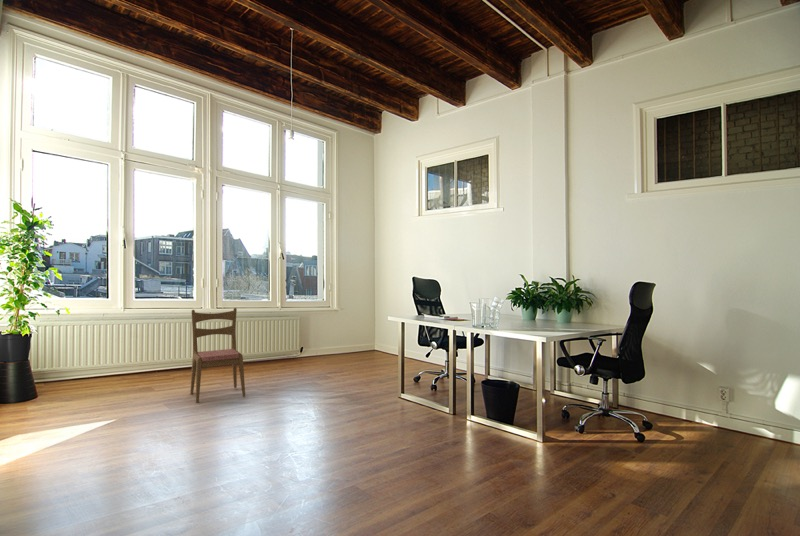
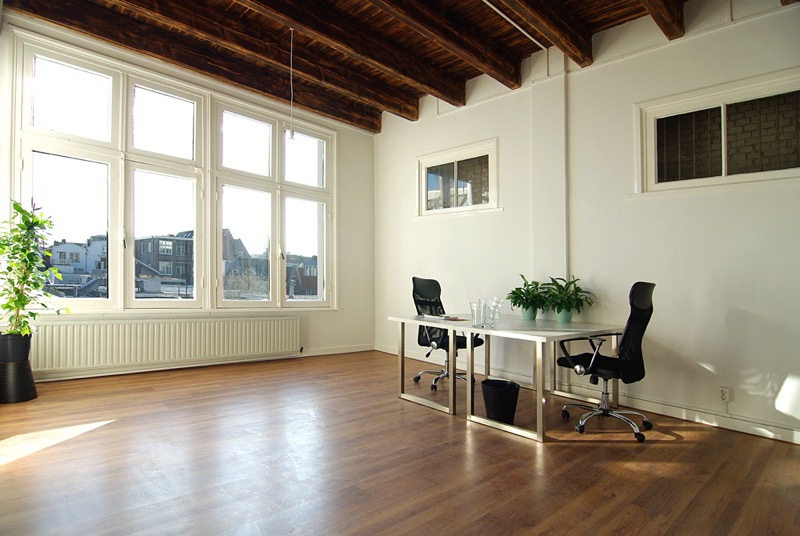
- dining chair [189,307,246,404]
